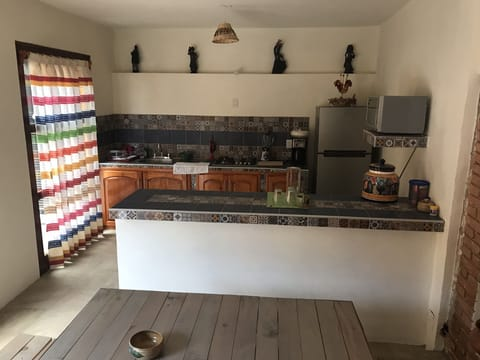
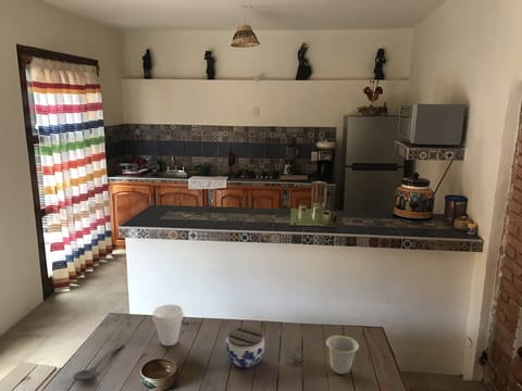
+ stirrer [72,341,125,382]
+ cup [325,335,360,375]
+ cup [152,303,185,346]
+ jar [225,326,265,369]
